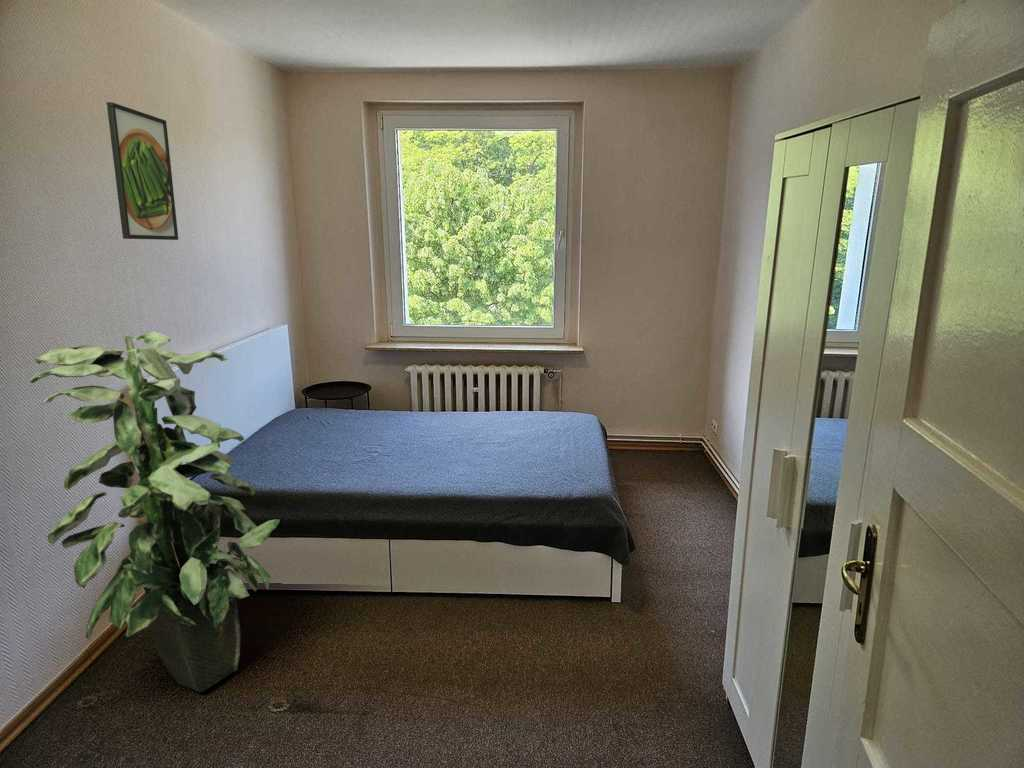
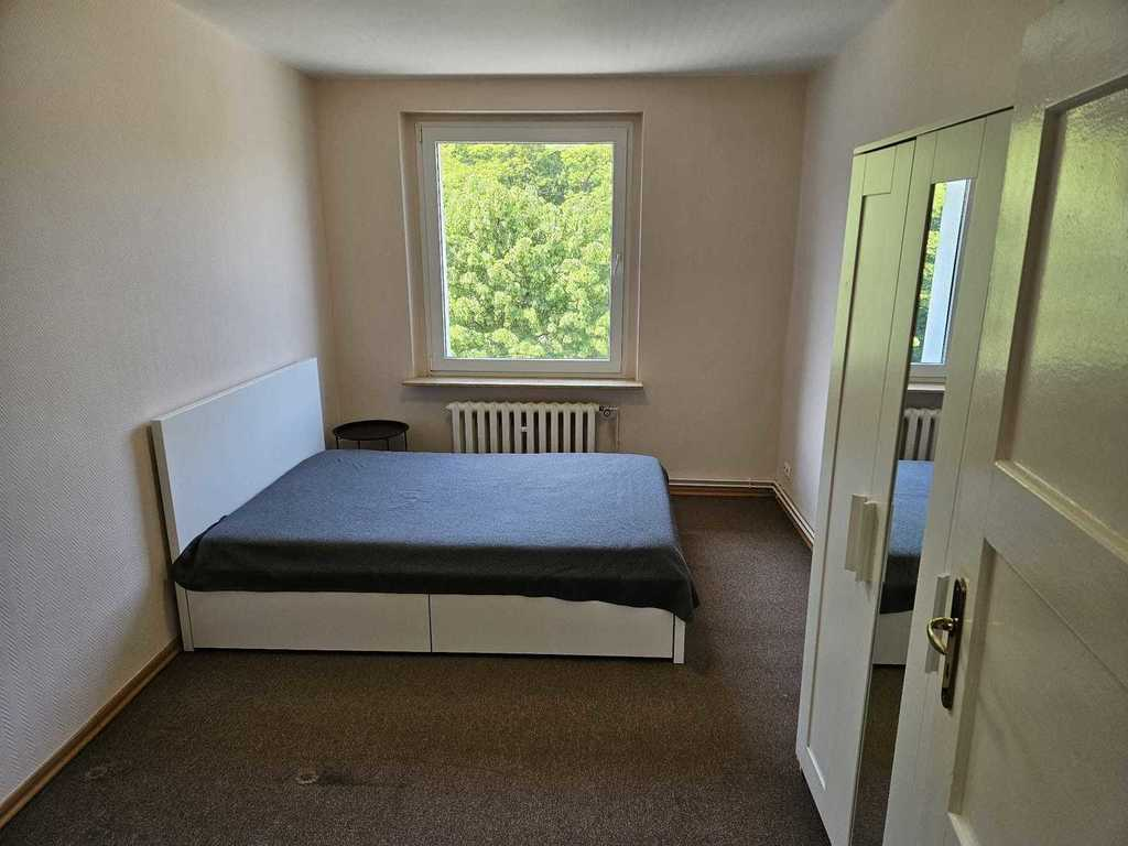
- indoor plant [29,330,281,693]
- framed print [106,101,179,241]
